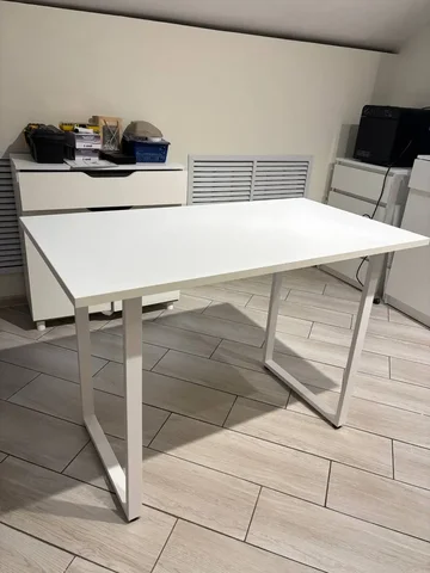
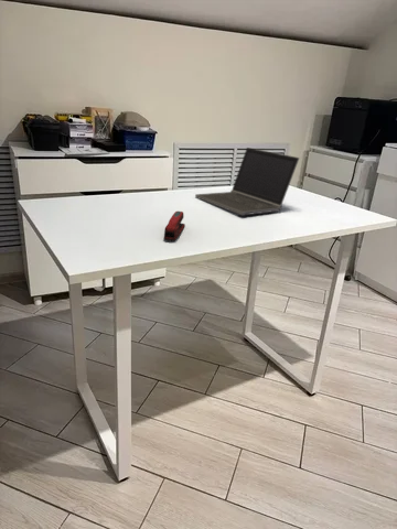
+ stapler [163,210,186,241]
+ laptop computer [194,147,300,216]
